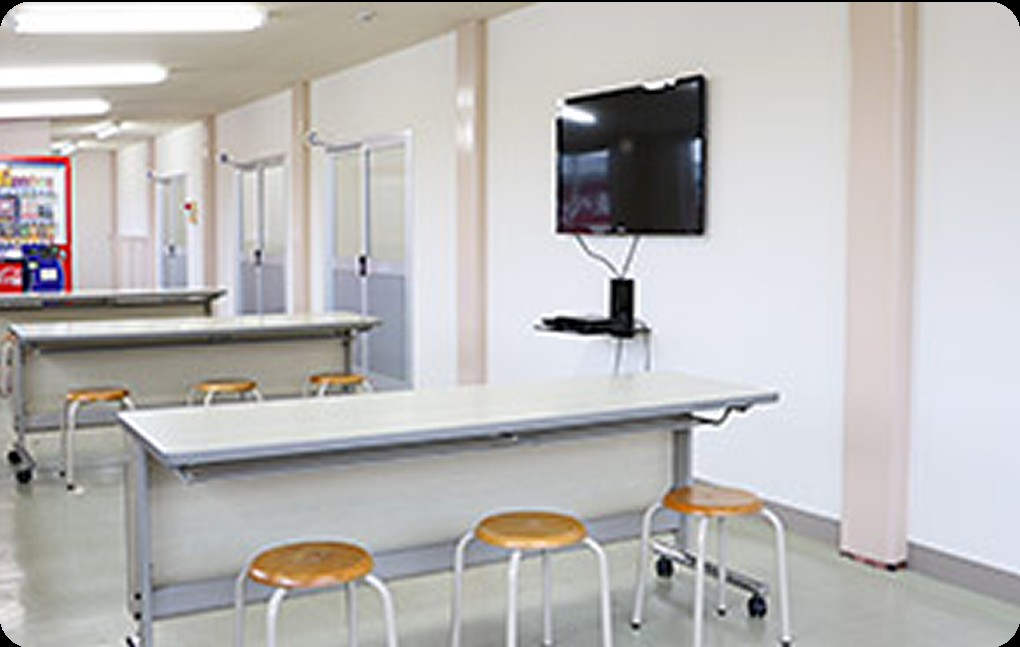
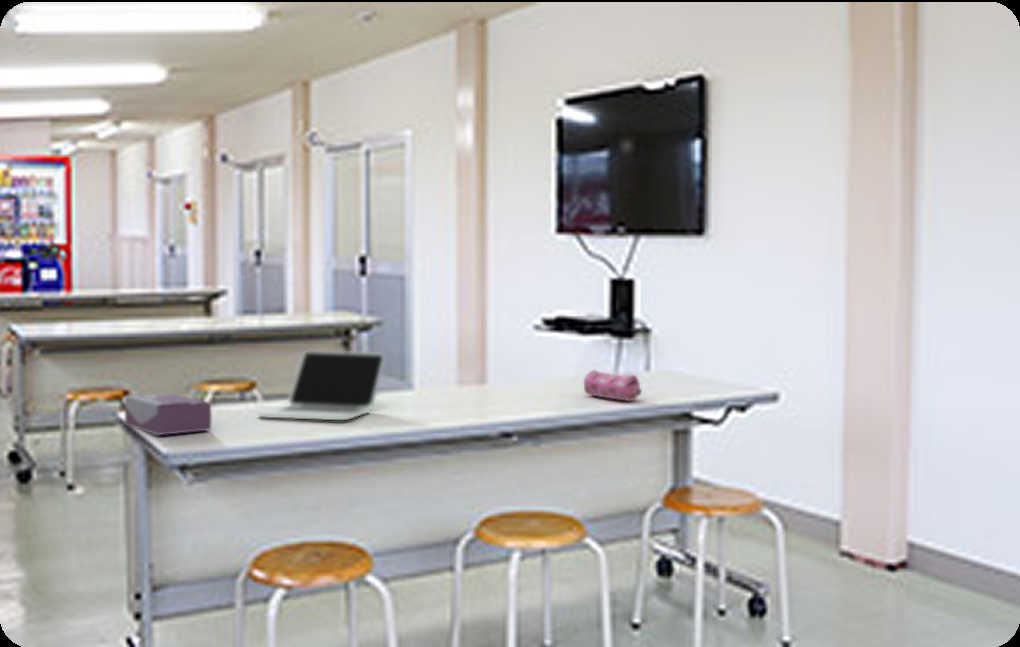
+ tissue box [123,393,212,436]
+ pencil case [583,369,642,402]
+ laptop [257,350,386,421]
